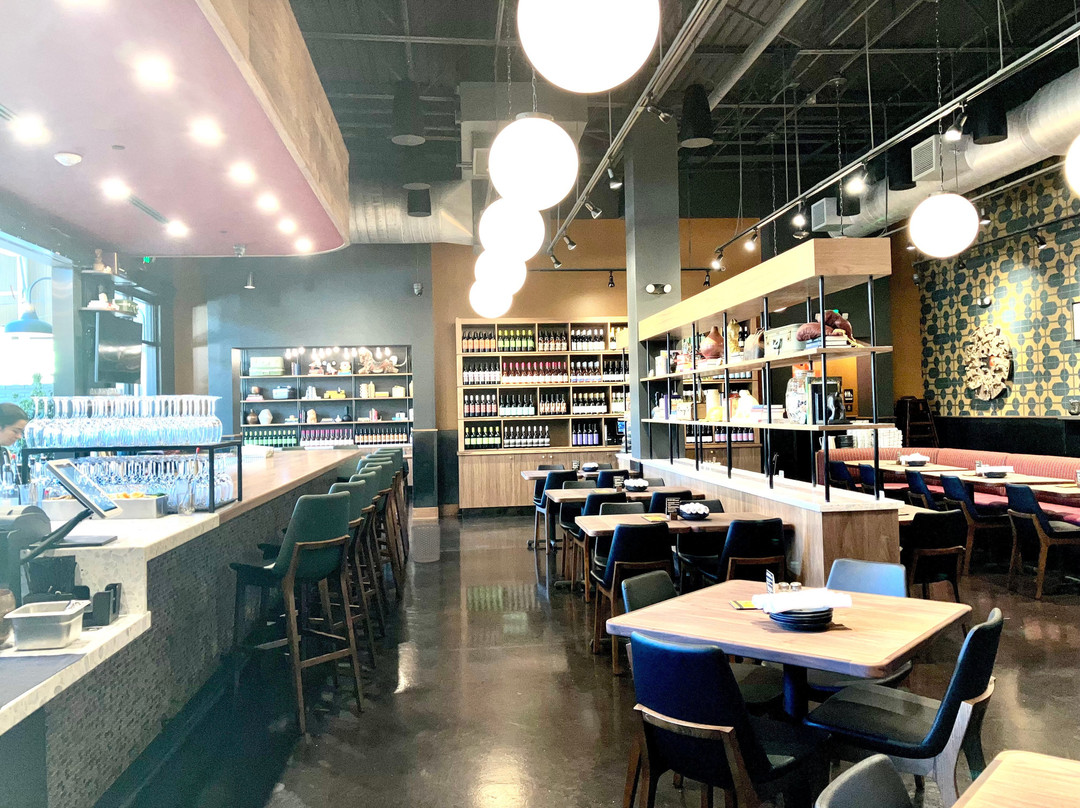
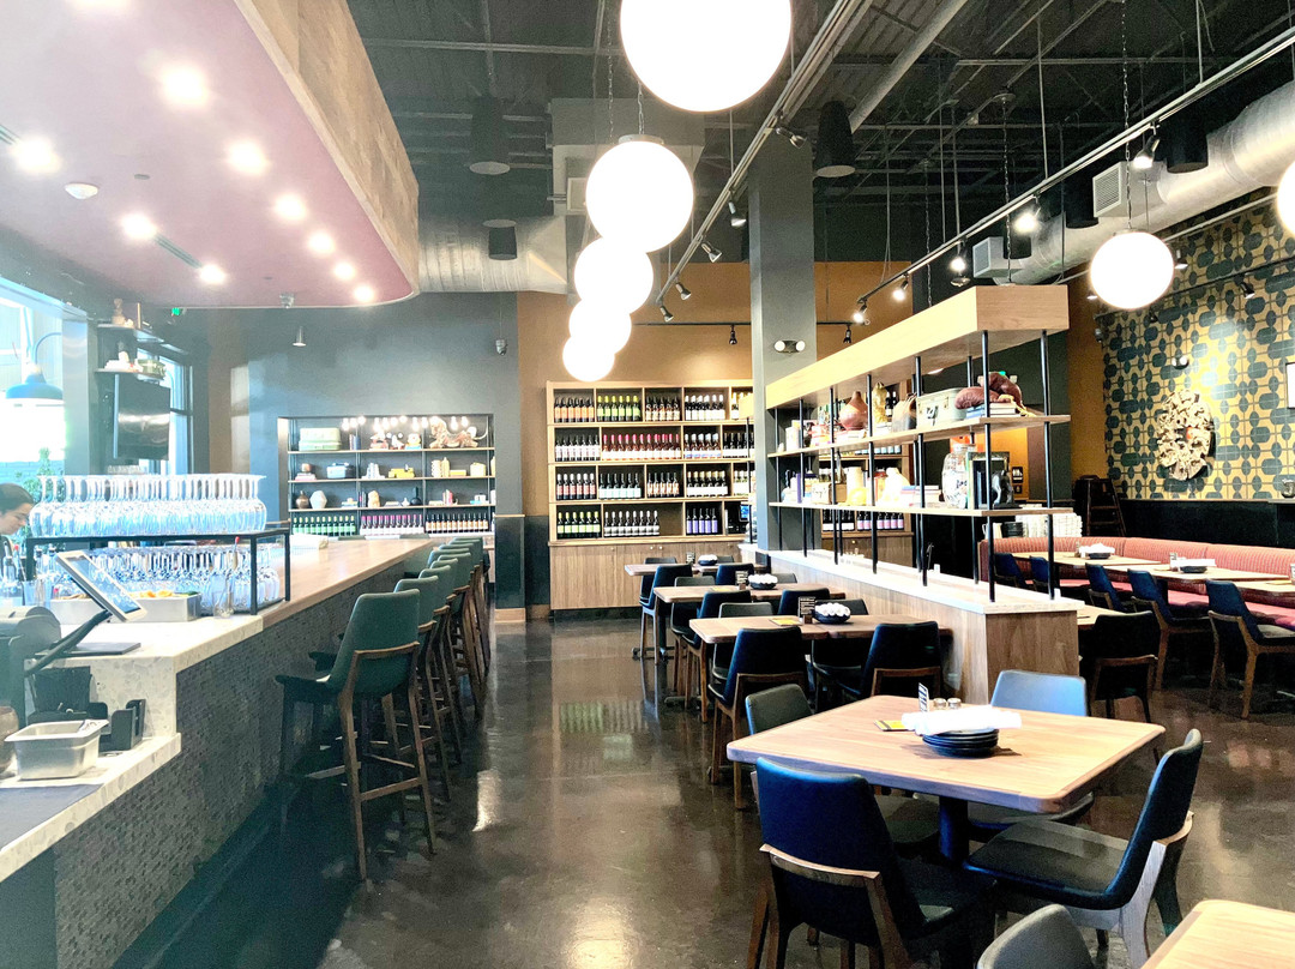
- waste bin [410,523,441,564]
